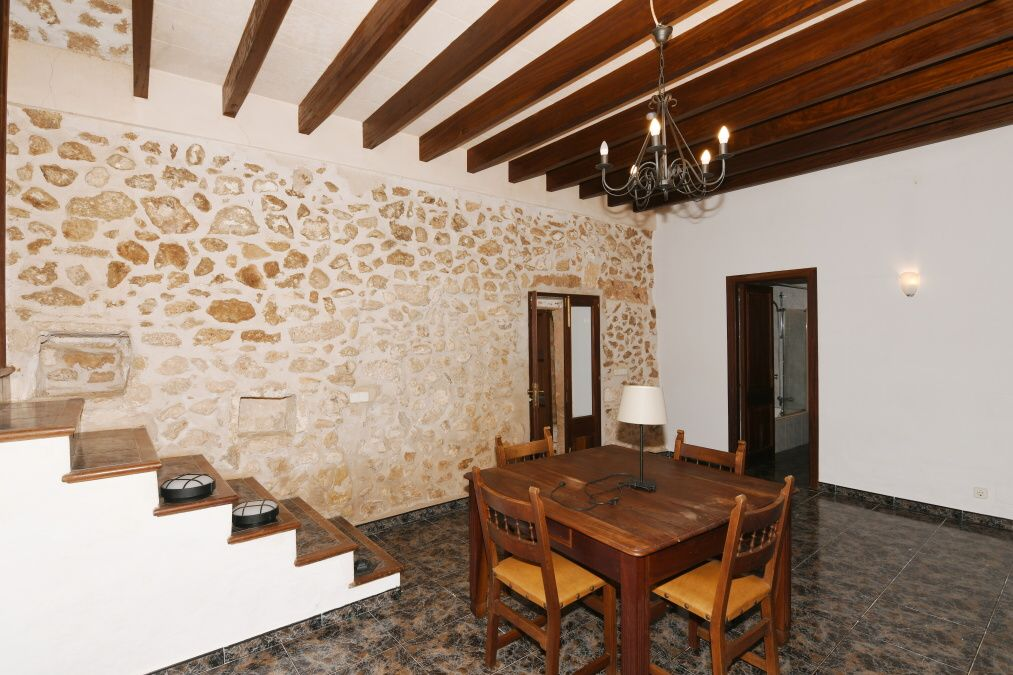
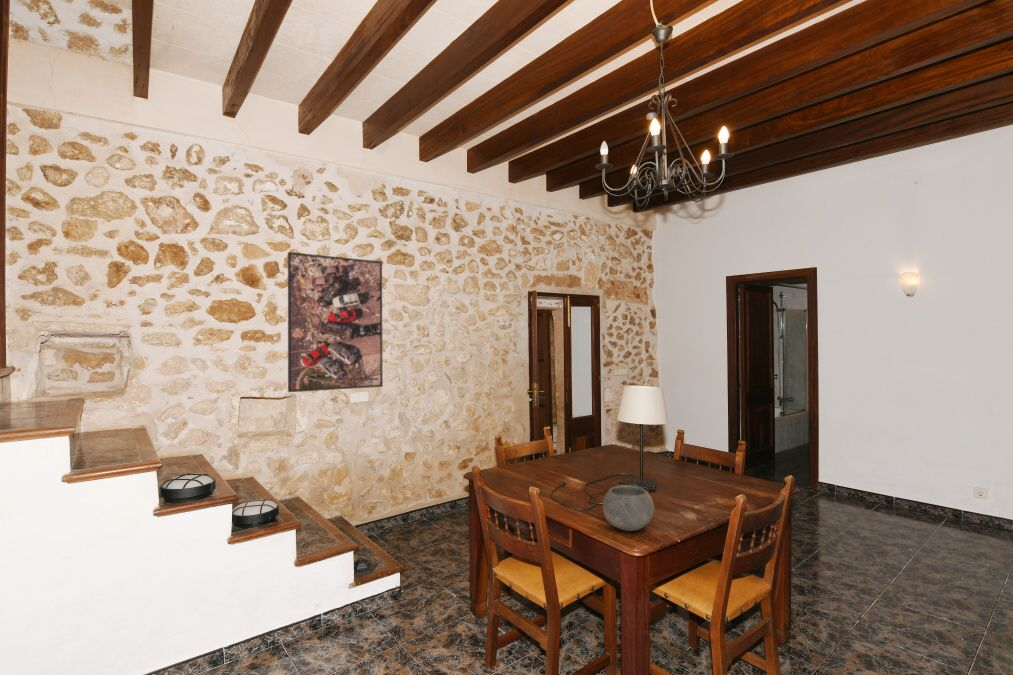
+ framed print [287,251,384,393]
+ bowl [602,484,655,532]
